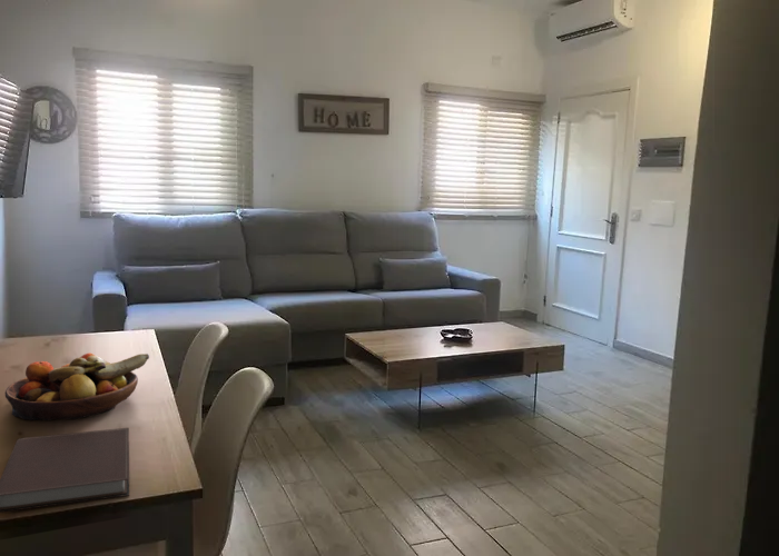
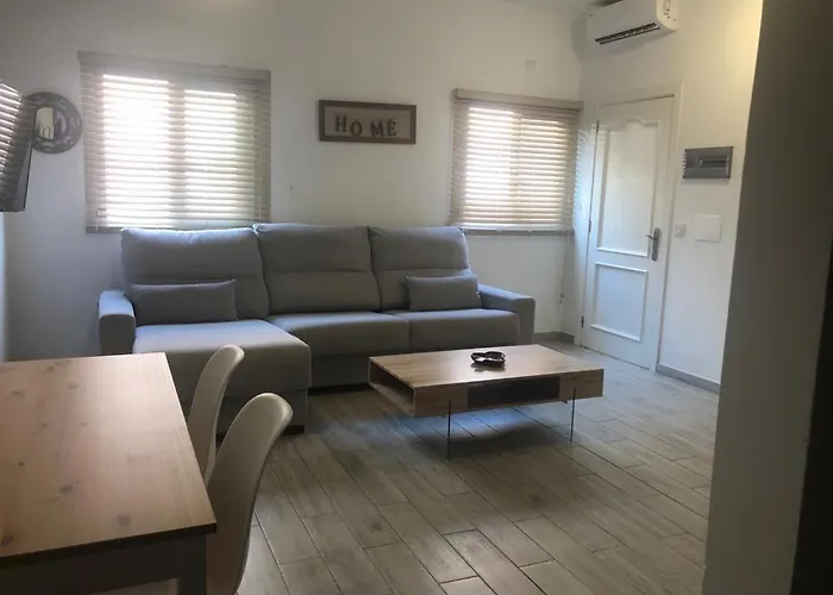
- fruit bowl [4,353,150,421]
- notebook [0,427,130,514]
